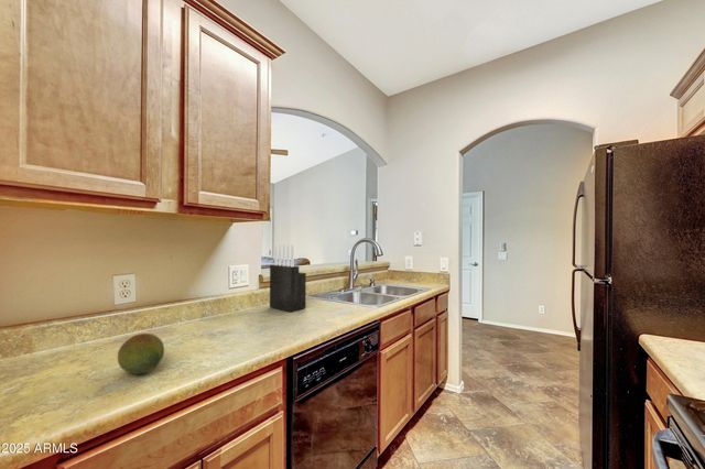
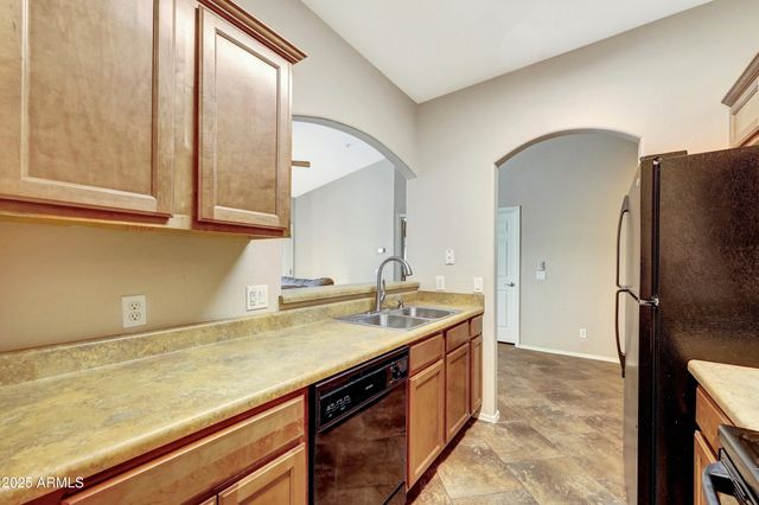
- knife block [269,243,307,314]
- fruit [117,332,165,375]
